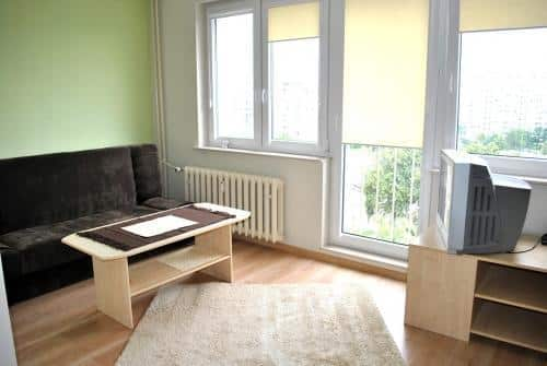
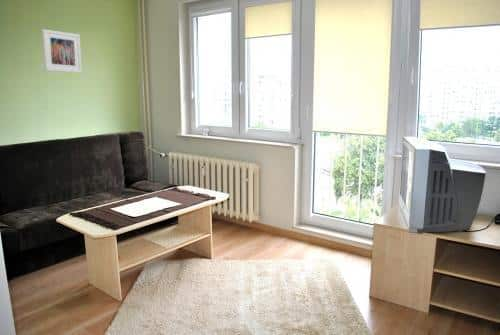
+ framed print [41,28,83,74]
